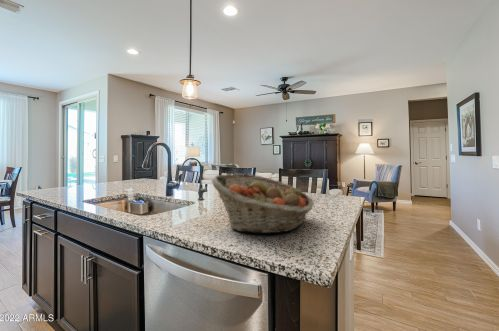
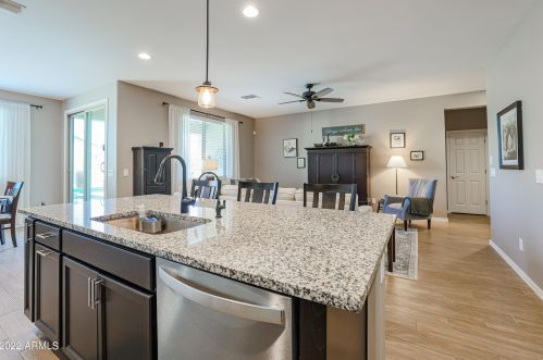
- fruit basket [210,173,315,234]
